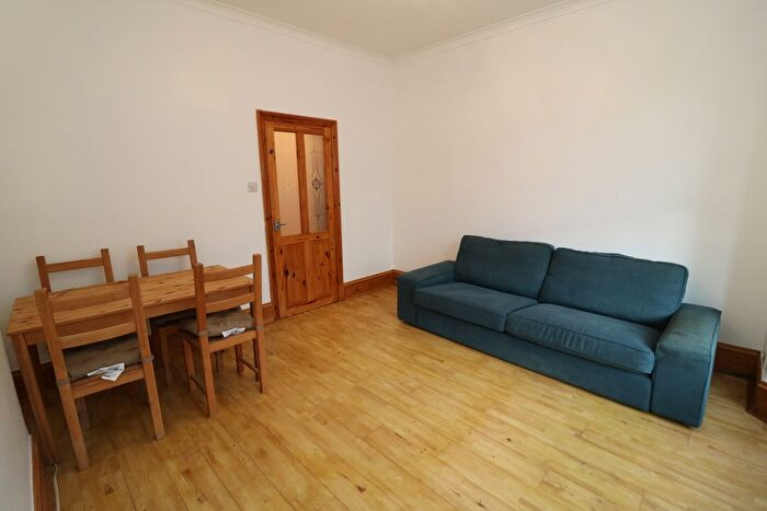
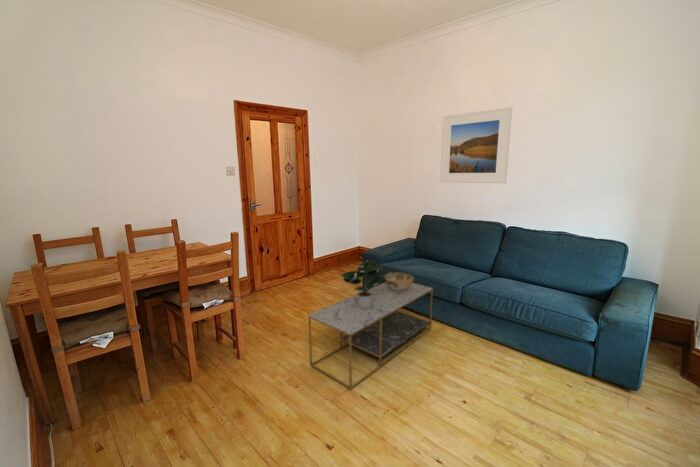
+ decorative bowl [384,271,414,291]
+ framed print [439,106,513,184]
+ coffee table [307,282,434,390]
+ potted plant [340,259,386,309]
